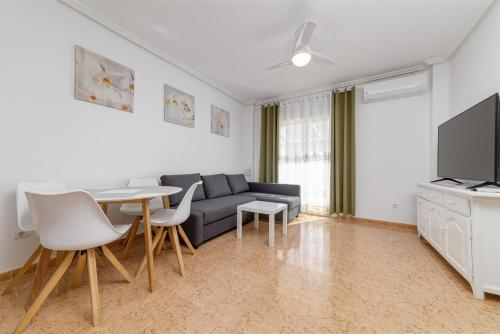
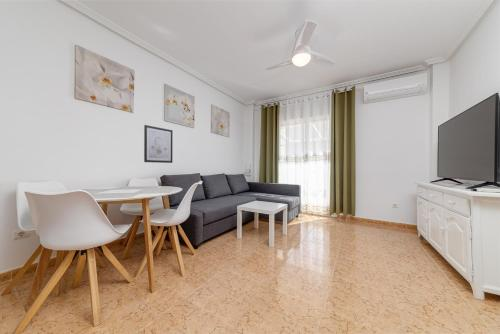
+ wall art [143,124,174,164]
